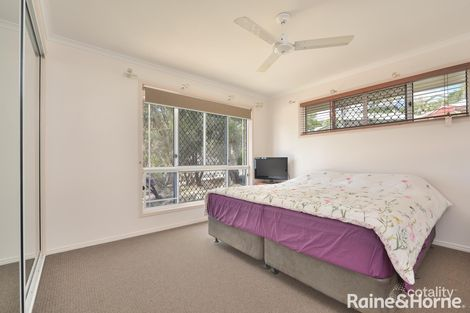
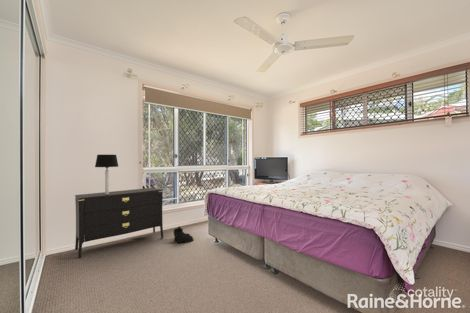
+ boots [172,226,194,244]
+ dresser [74,187,164,260]
+ table lamp [94,154,119,194]
